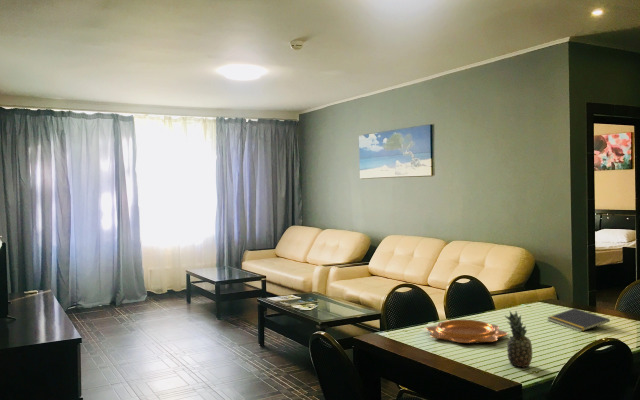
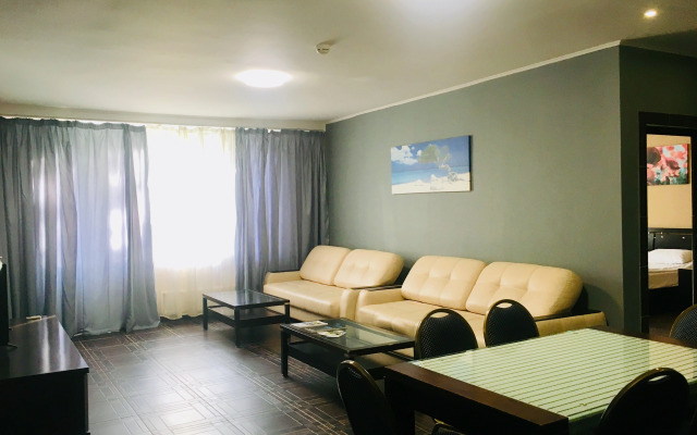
- notepad [546,307,611,333]
- decorative bowl [425,319,509,345]
- fruit [504,311,533,368]
